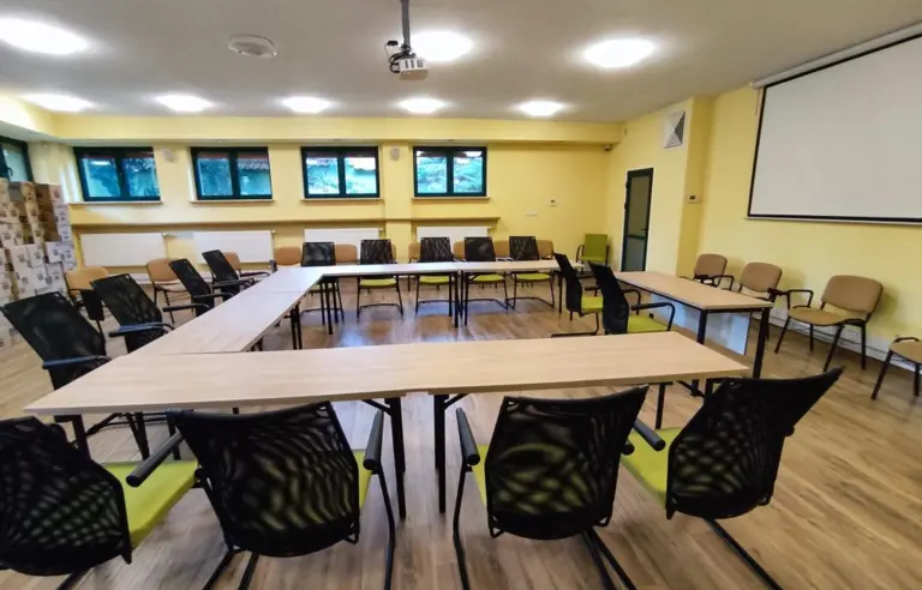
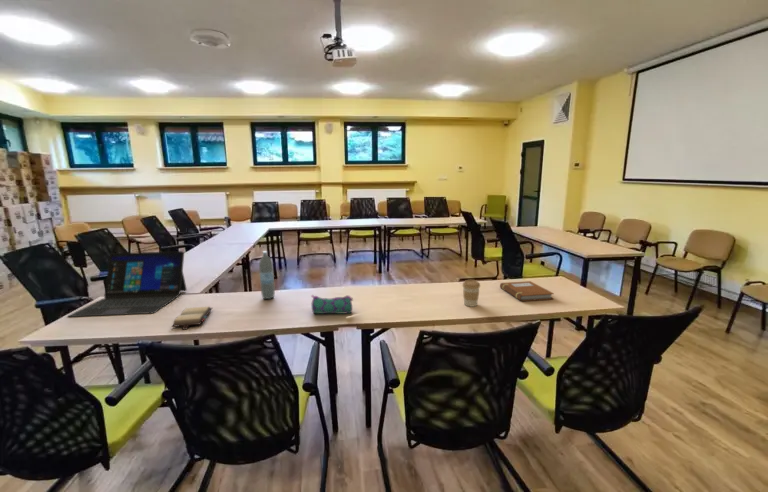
+ notebook [499,280,555,302]
+ coffee cup [461,279,481,308]
+ water bottle [258,250,276,300]
+ pencil case [310,294,354,315]
+ hardback book [171,305,213,331]
+ laptop [67,250,188,318]
